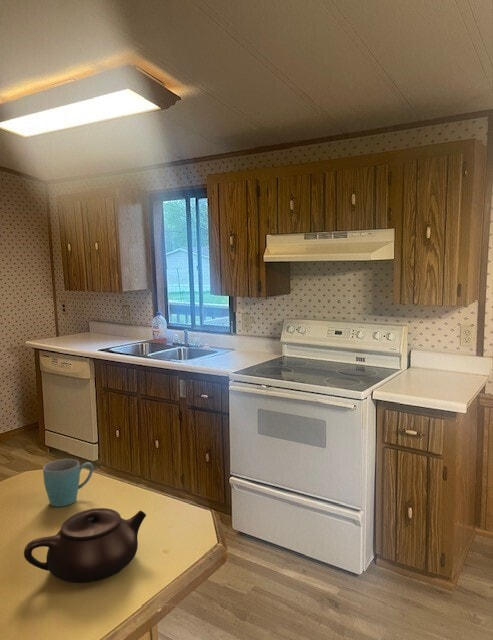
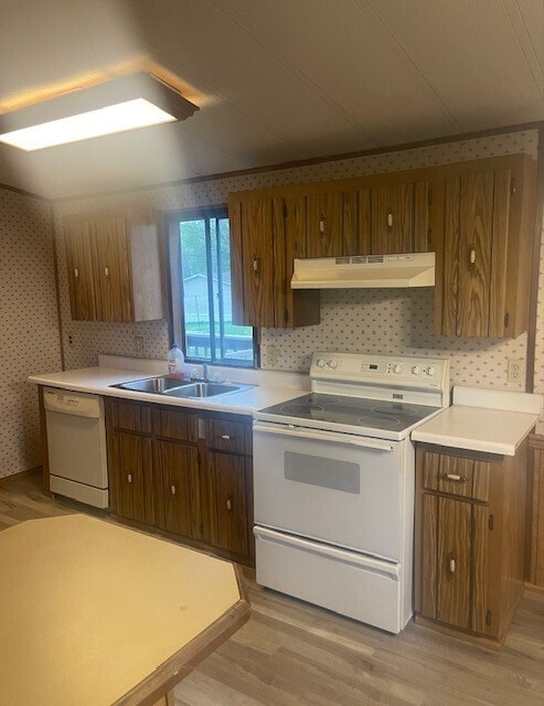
- mug [42,458,94,508]
- teapot [23,507,147,584]
